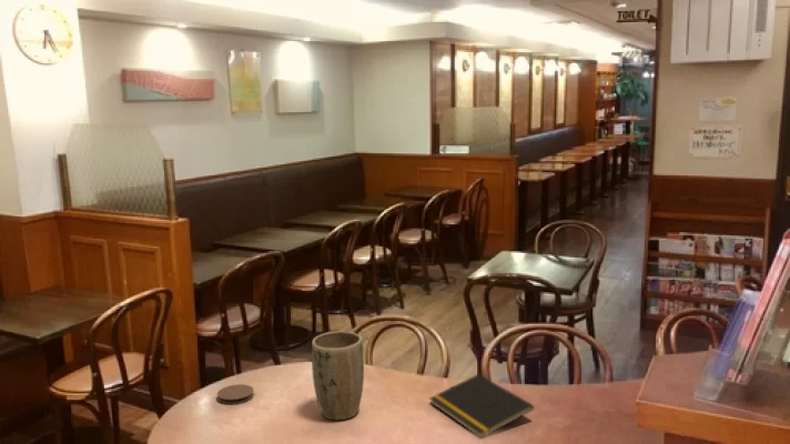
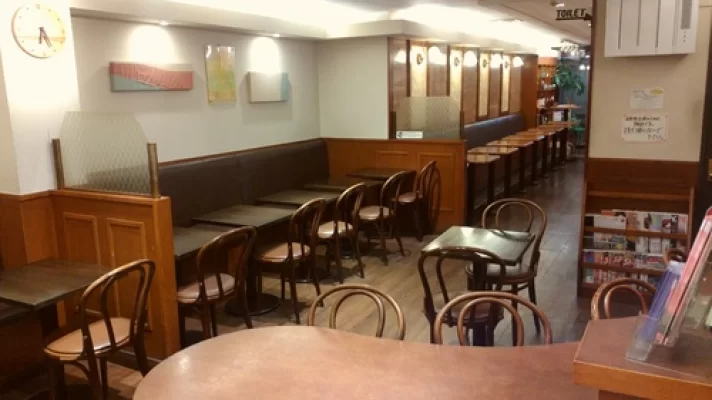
- notepad [428,373,535,440]
- coaster [216,383,255,405]
- plant pot [311,331,365,421]
